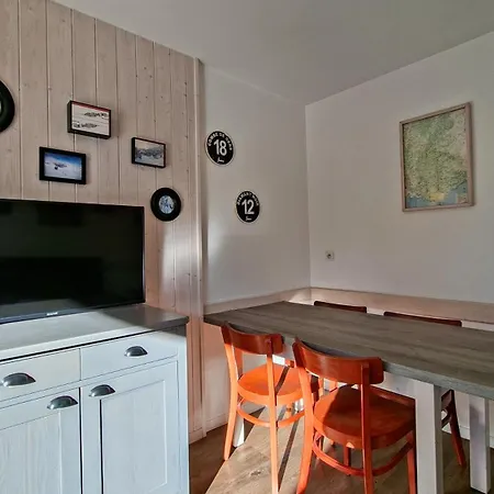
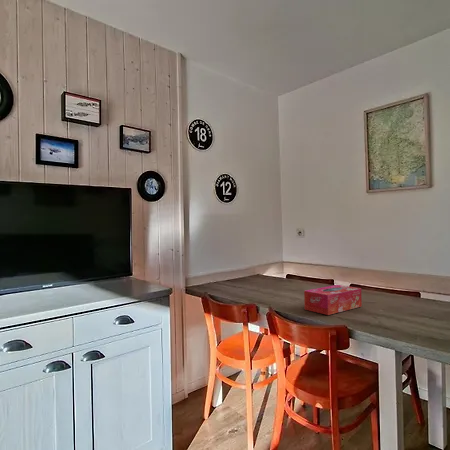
+ tissue box [303,284,363,316]
